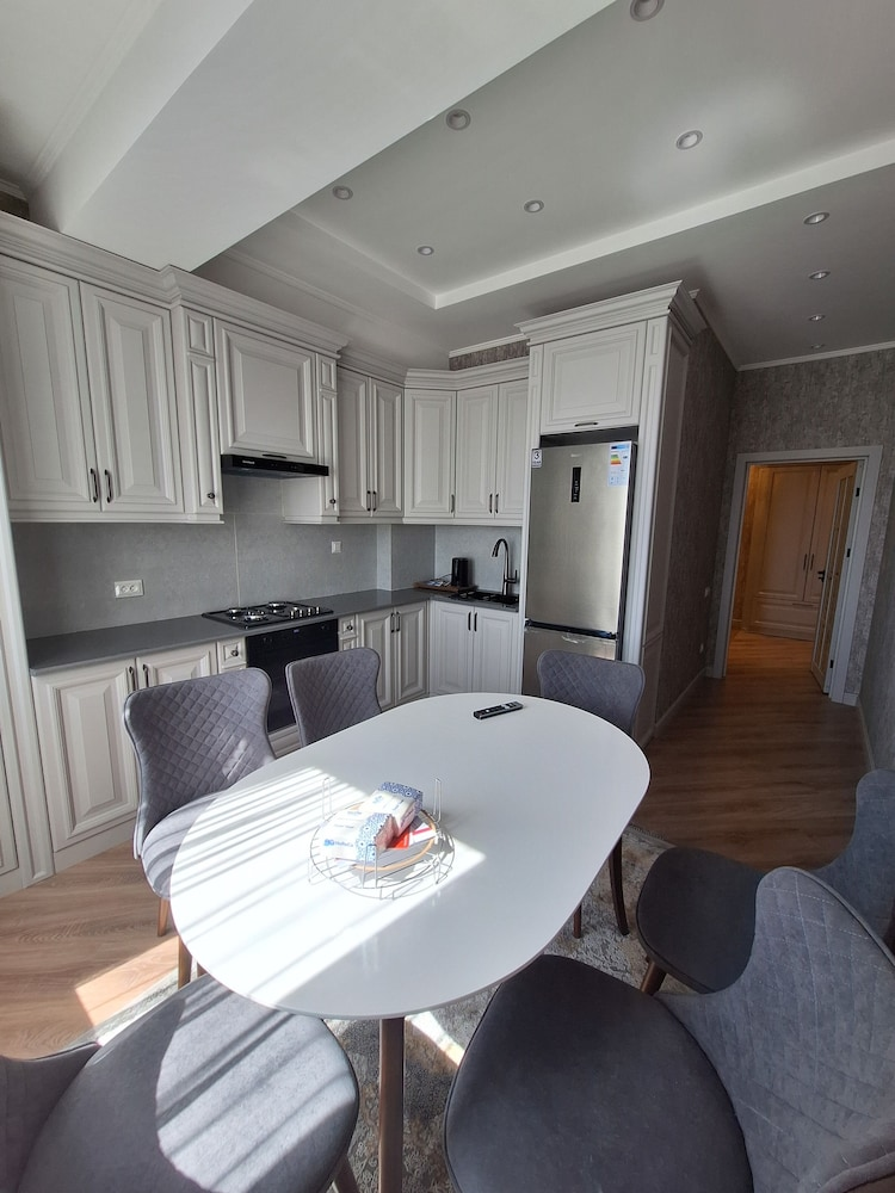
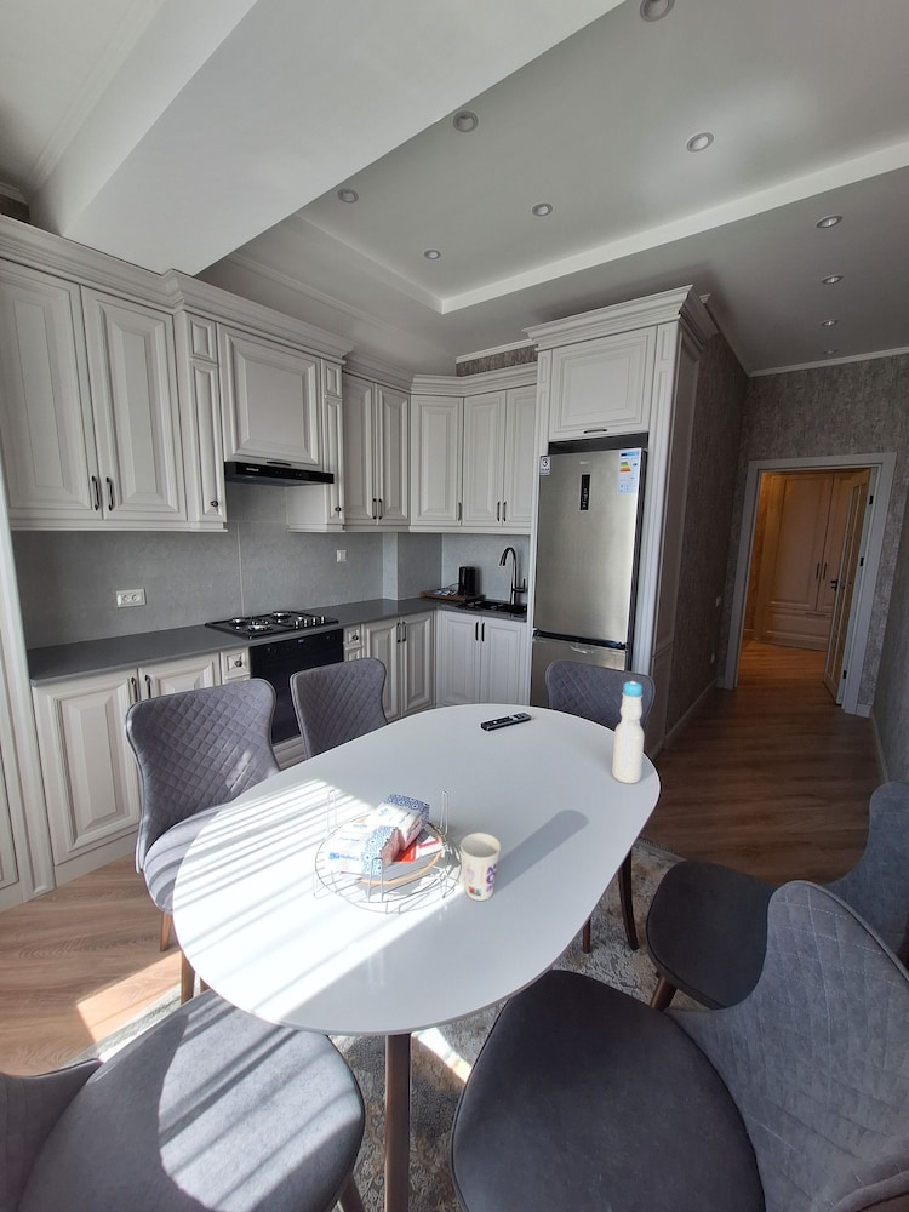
+ bottle [611,680,645,784]
+ cup [459,833,502,902]
